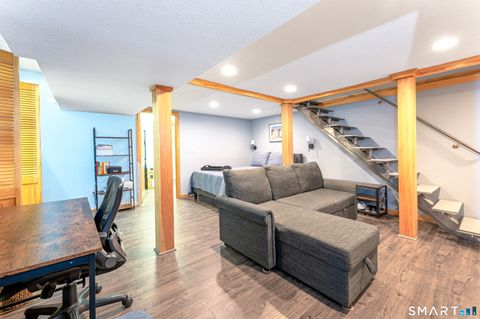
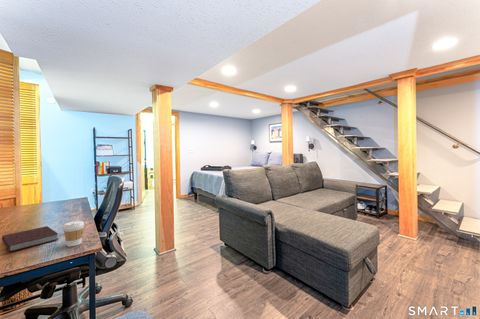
+ notebook [1,225,59,253]
+ coffee cup [62,220,85,248]
